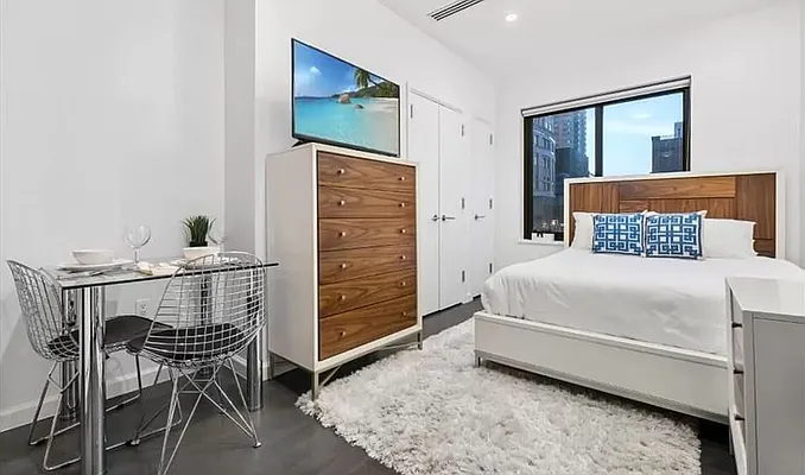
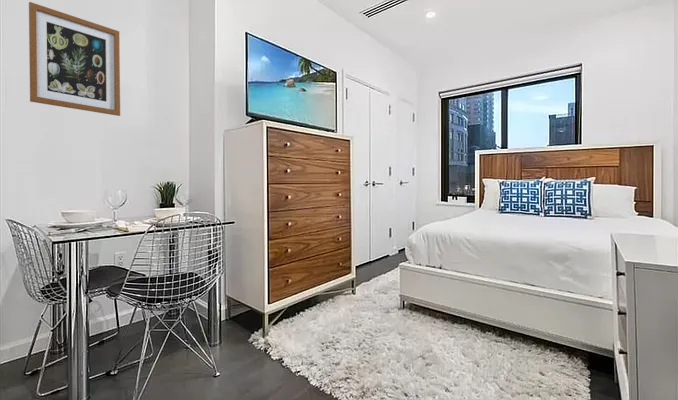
+ wall art [28,1,121,117]
